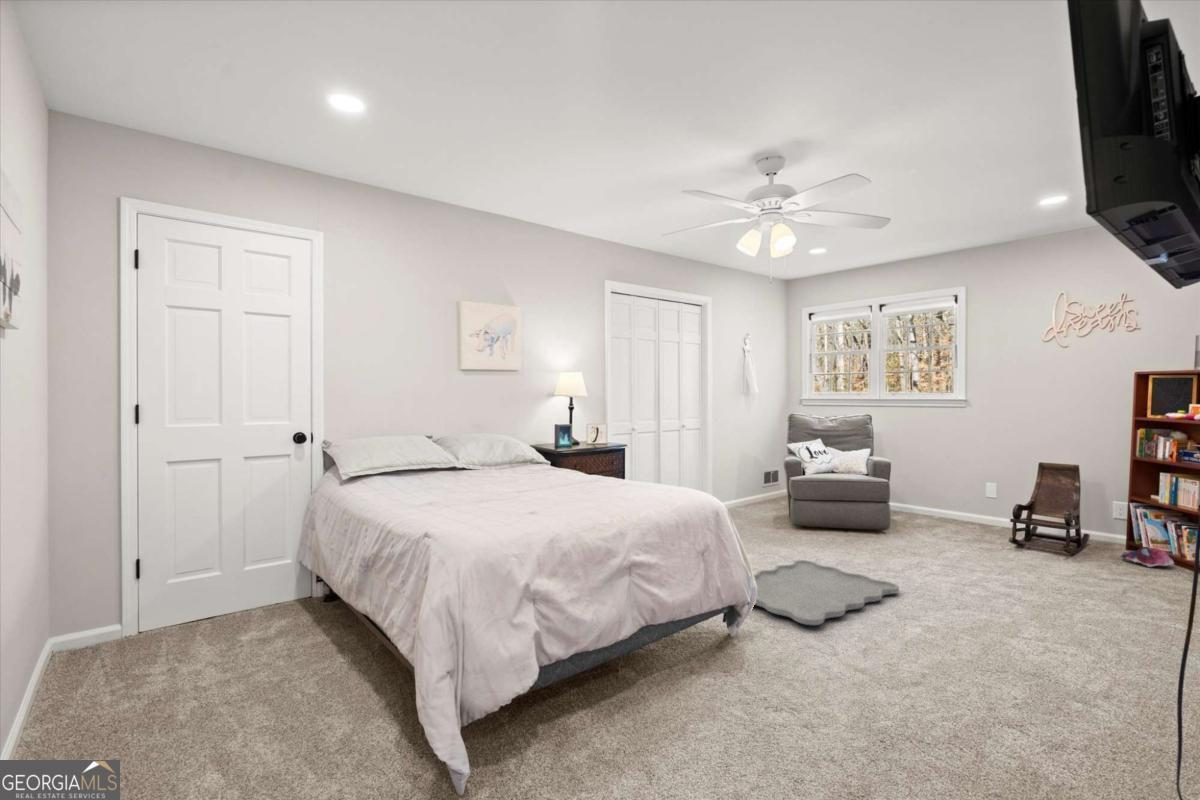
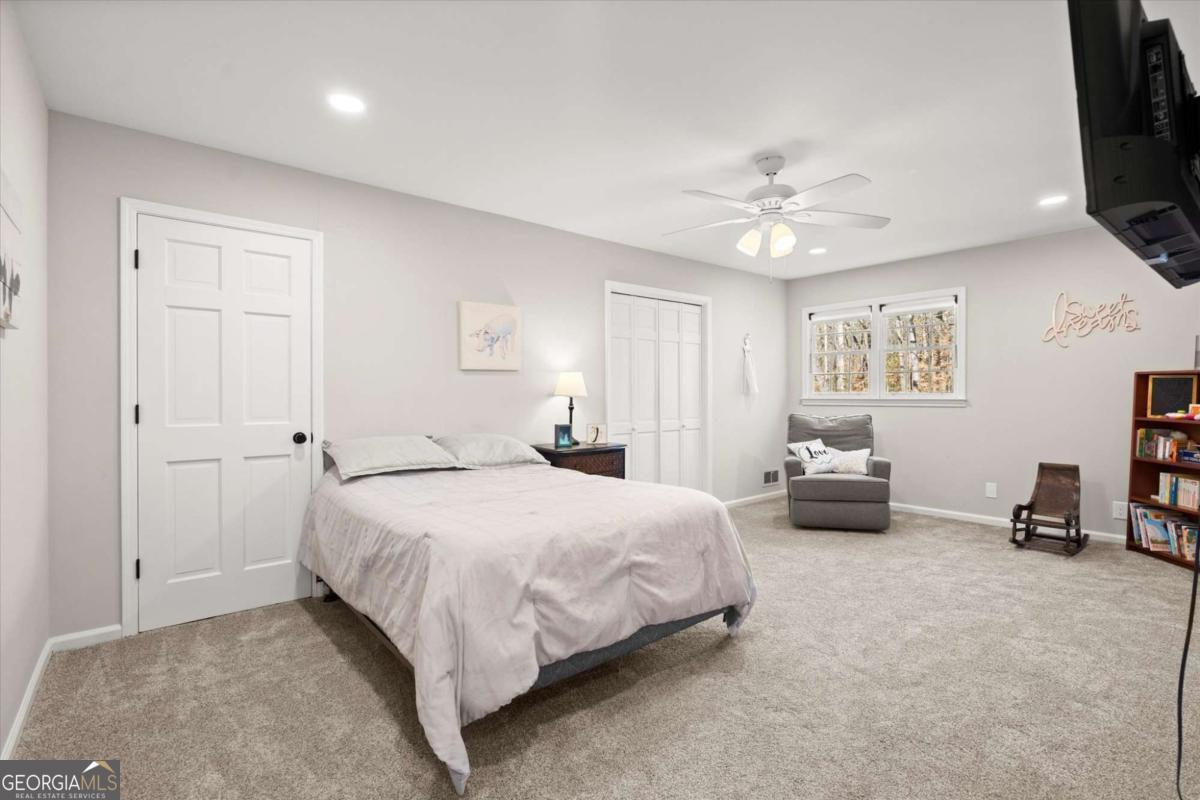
- rug [753,559,900,626]
- plush toy [1119,546,1175,568]
